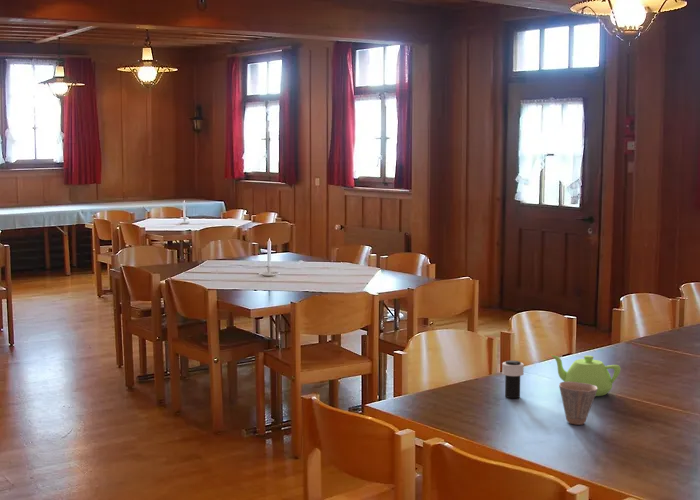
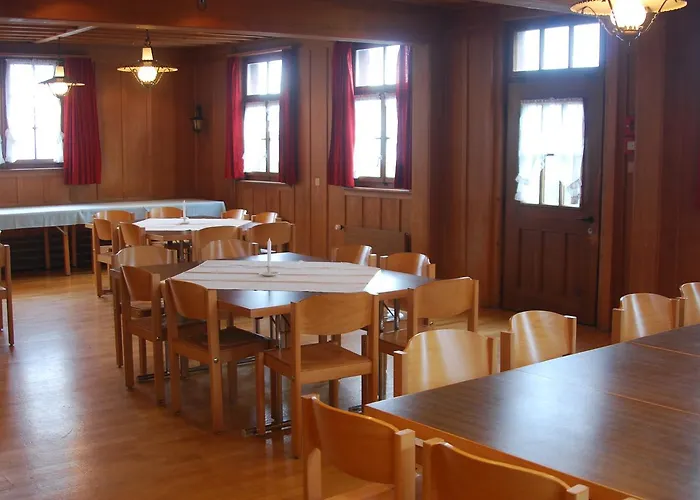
- teapot [550,354,622,397]
- cup [558,381,597,426]
- cup [501,360,525,399]
